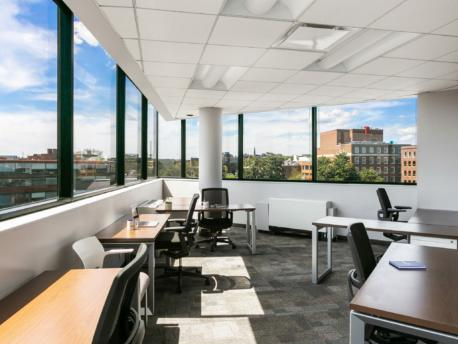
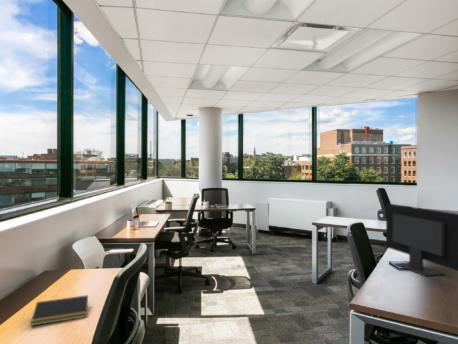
+ computer monitor [385,202,458,277]
+ notepad [30,294,89,327]
